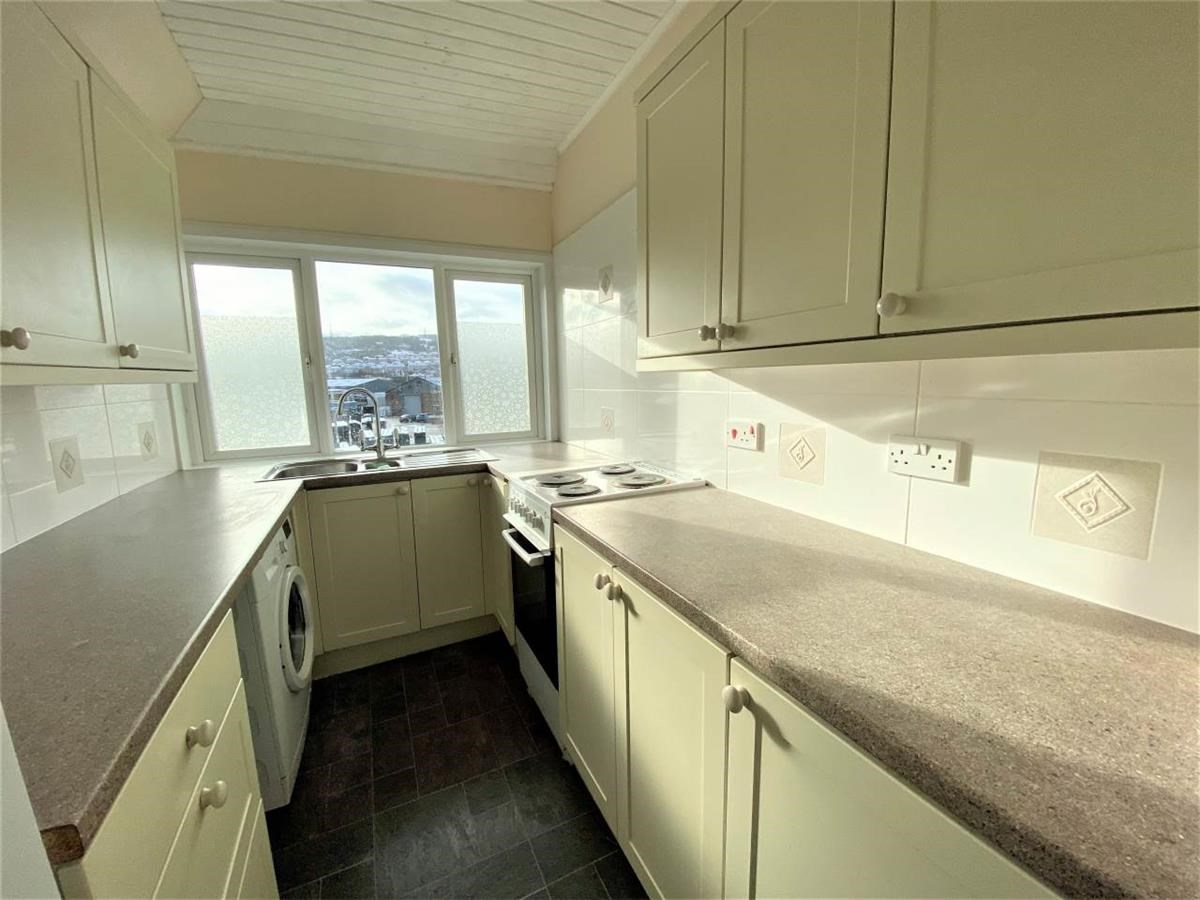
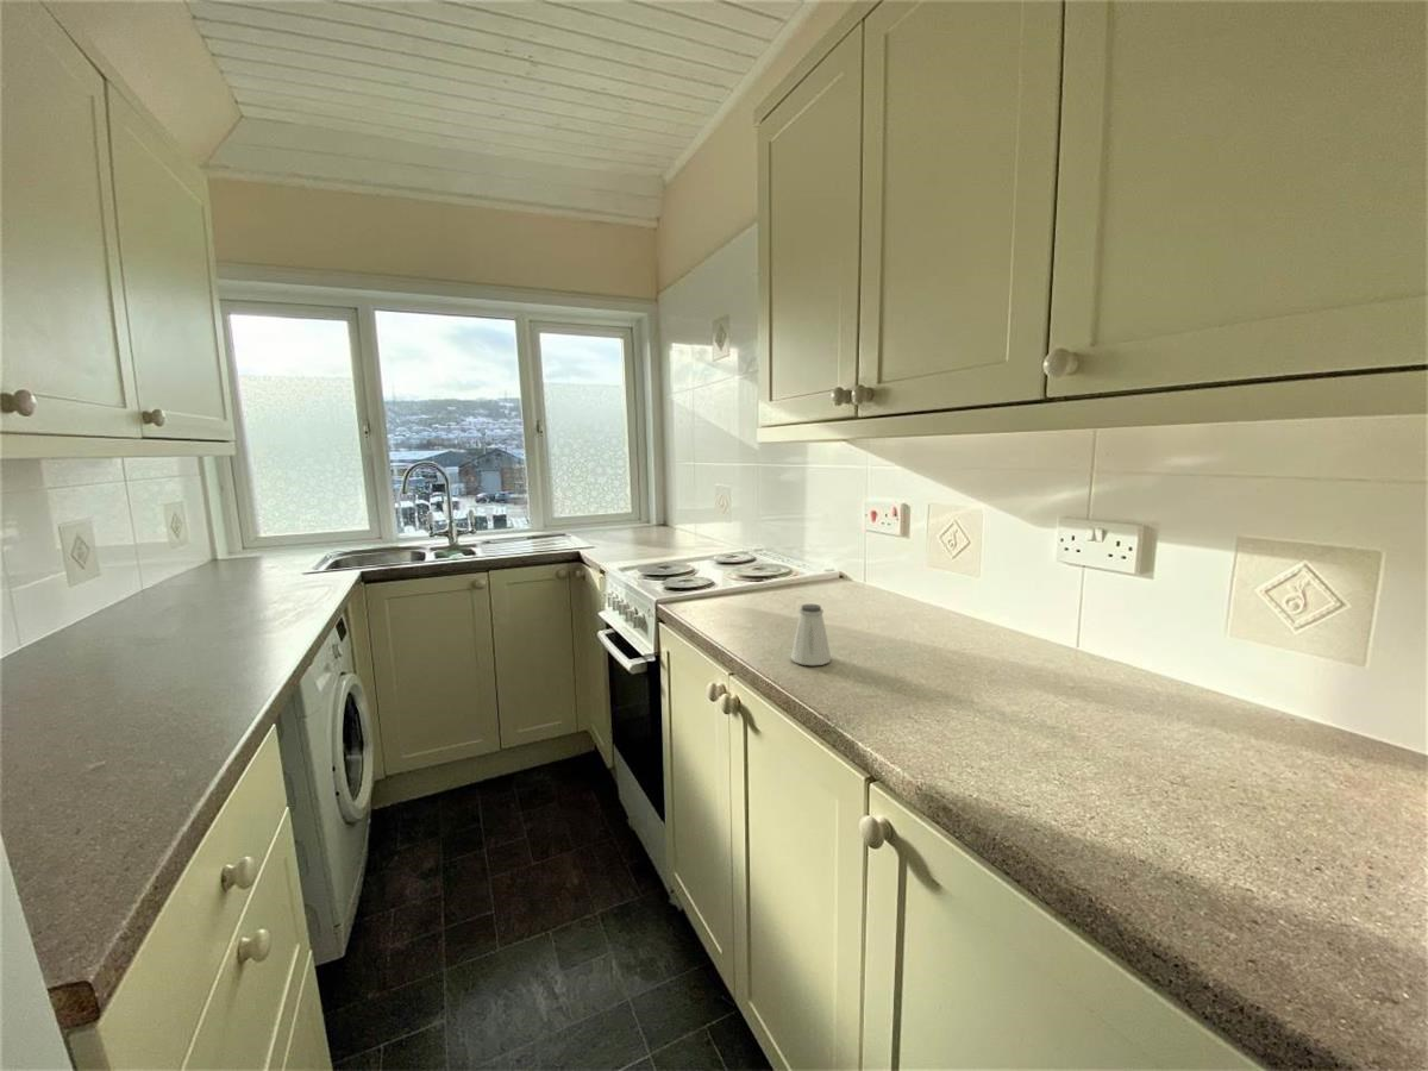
+ saltshaker [790,603,832,666]
